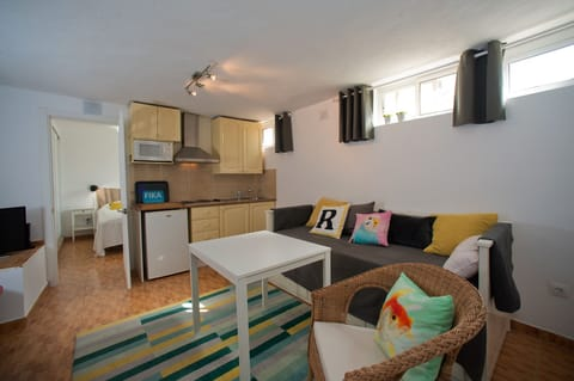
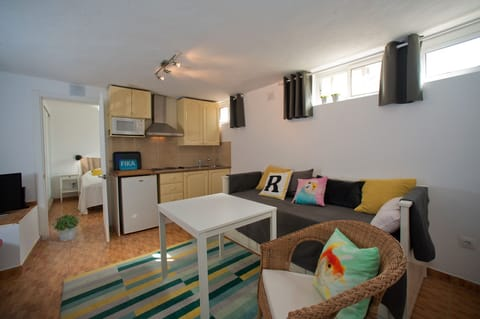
+ potted plant [51,213,80,242]
